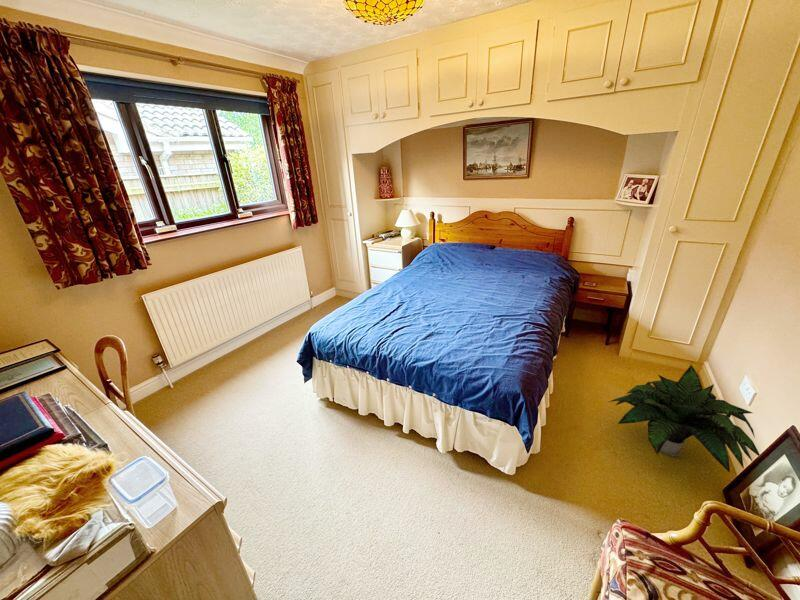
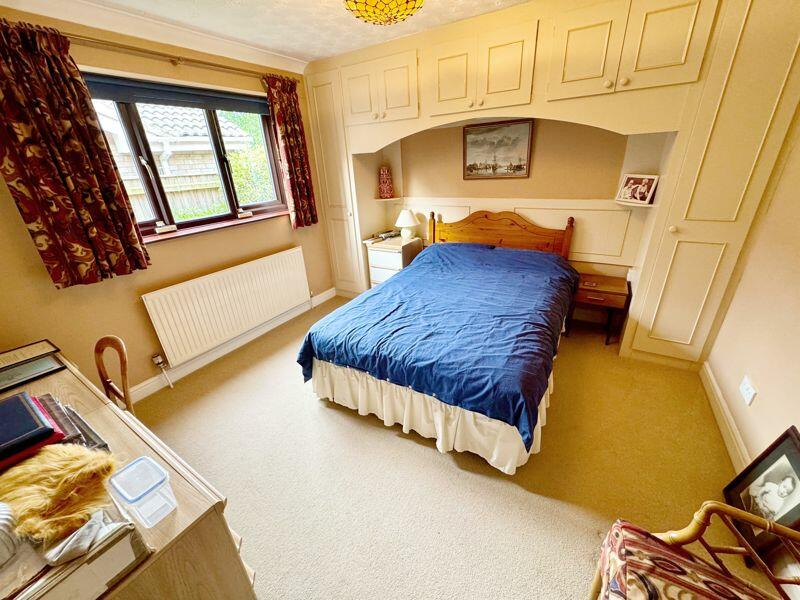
- potted plant [608,364,761,474]
